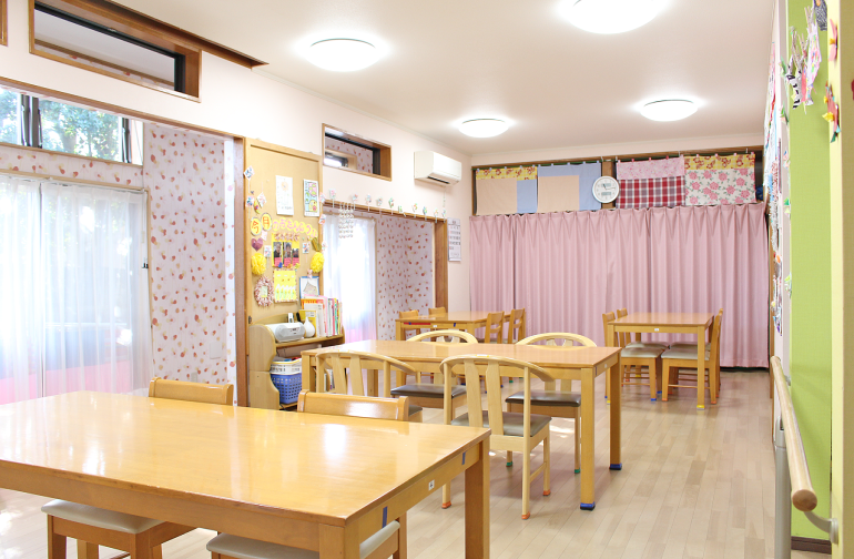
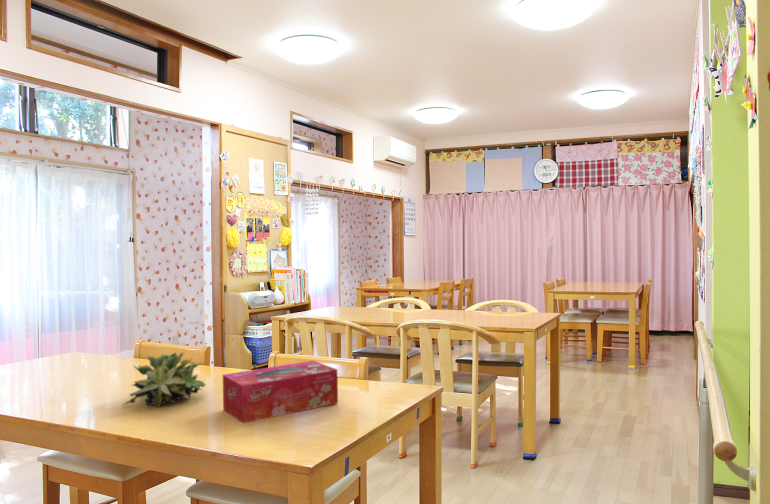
+ succulent plant [121,351,206,408]
+ tissue box [222,360,339,424]
